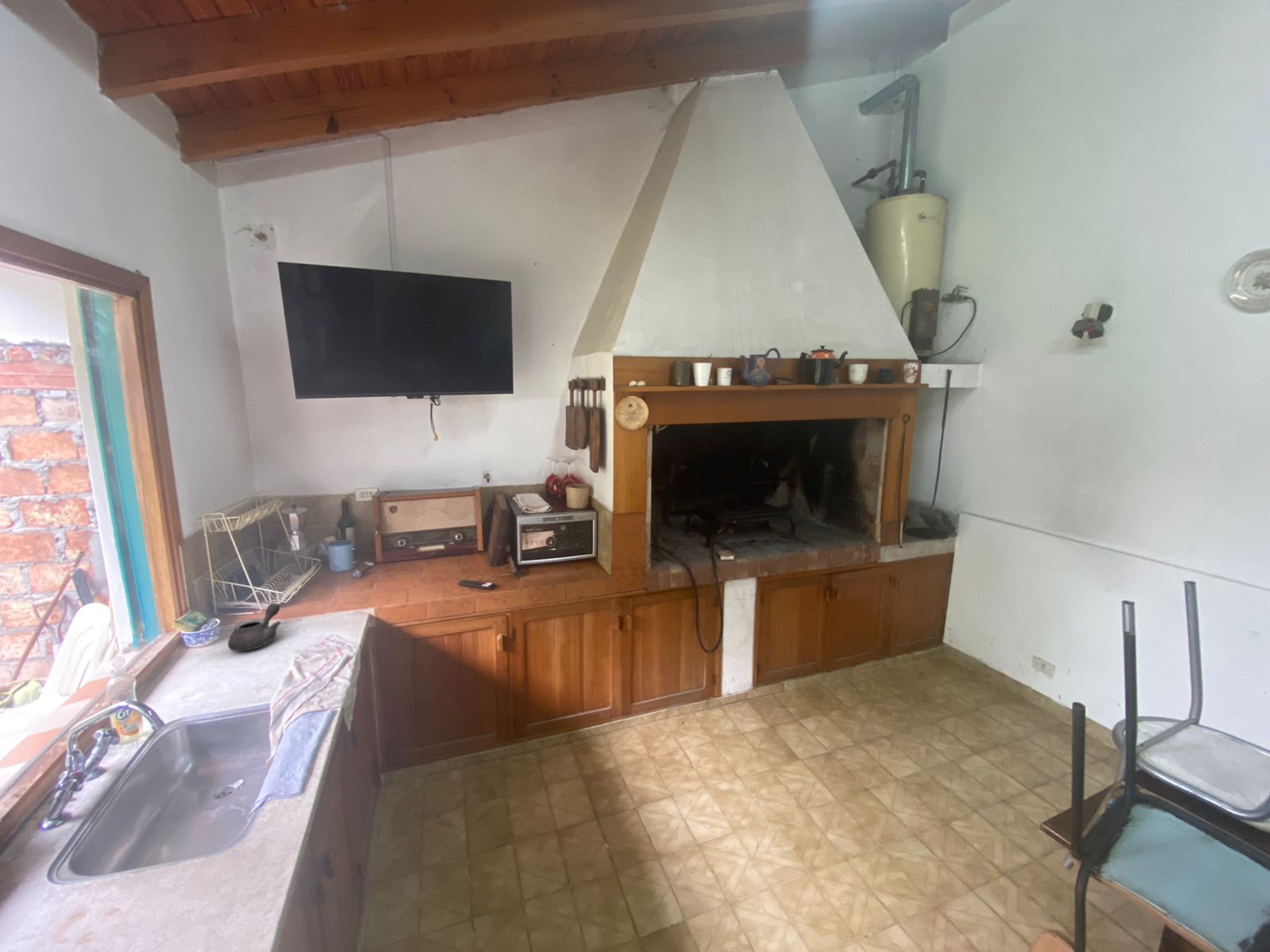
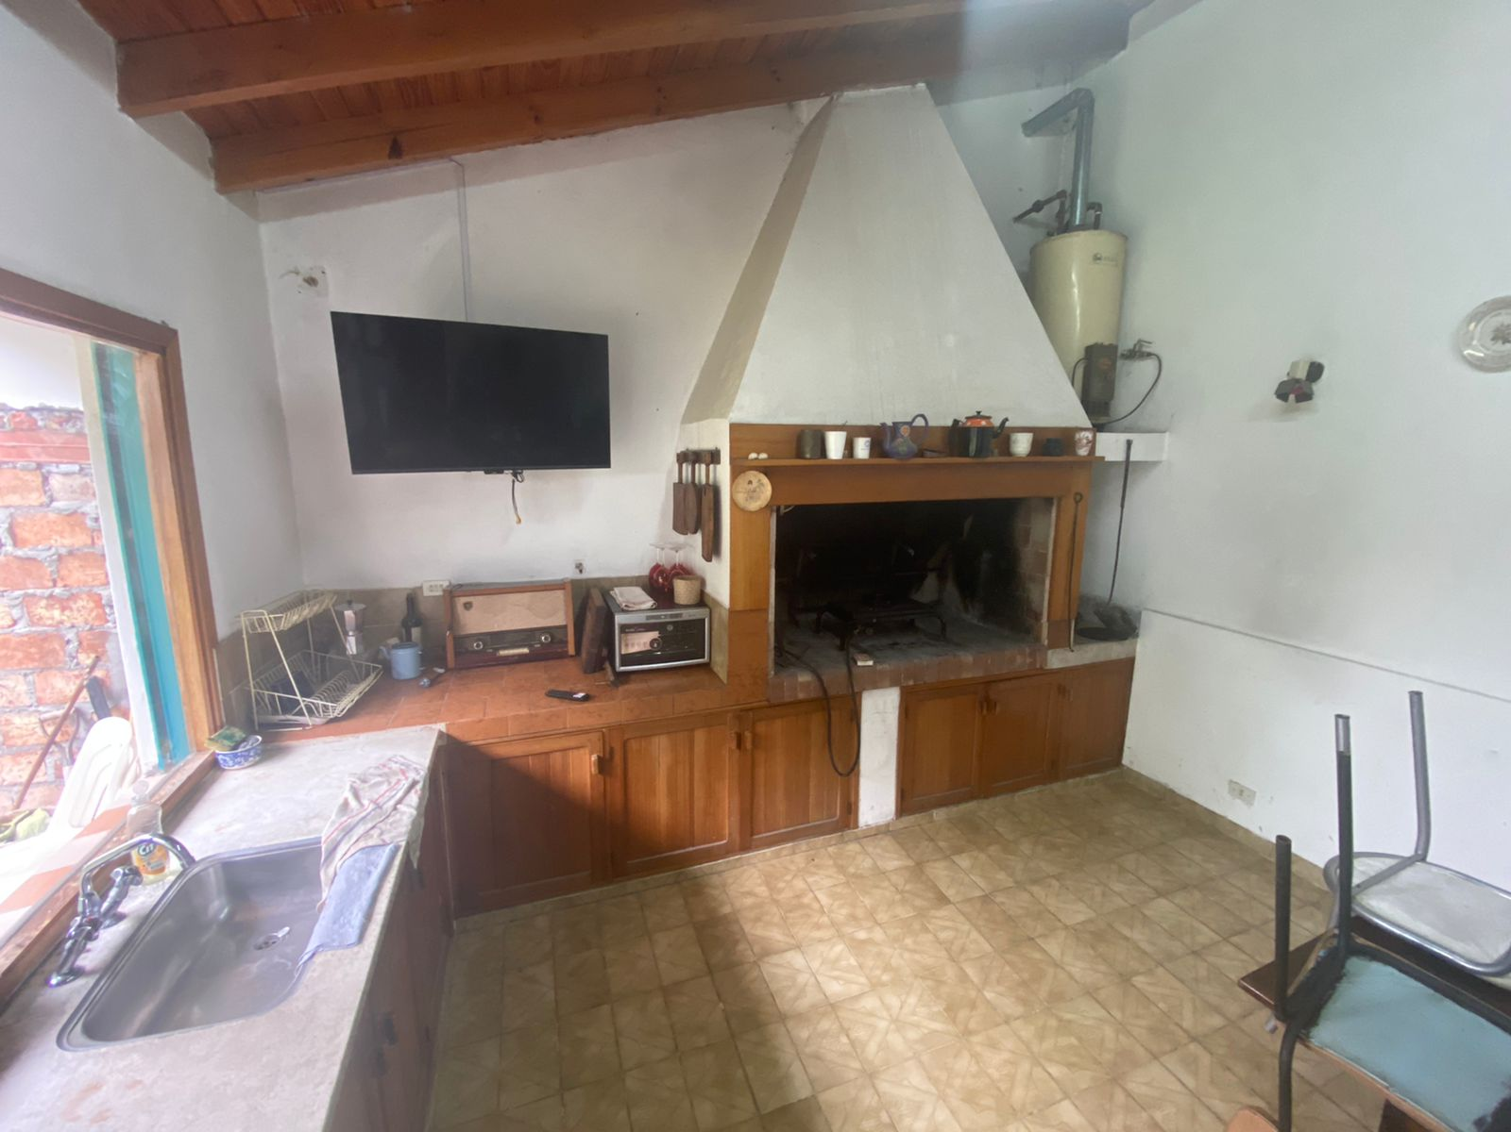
- teapot [227,603,282,652]
